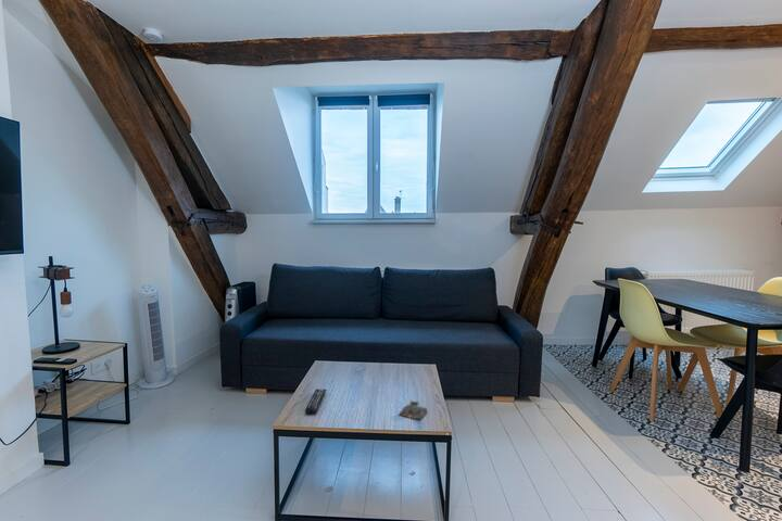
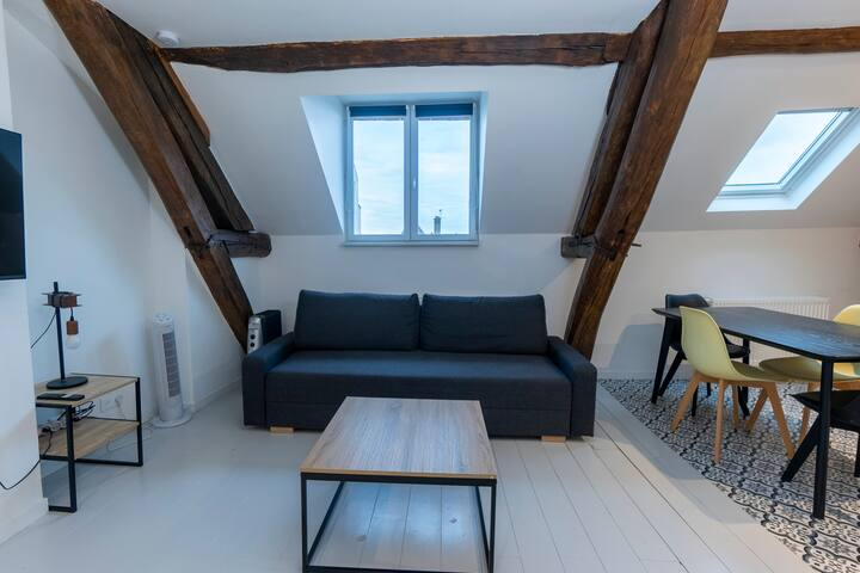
- remote control [304,389,327,416]
- cup [398,399,428,421]
